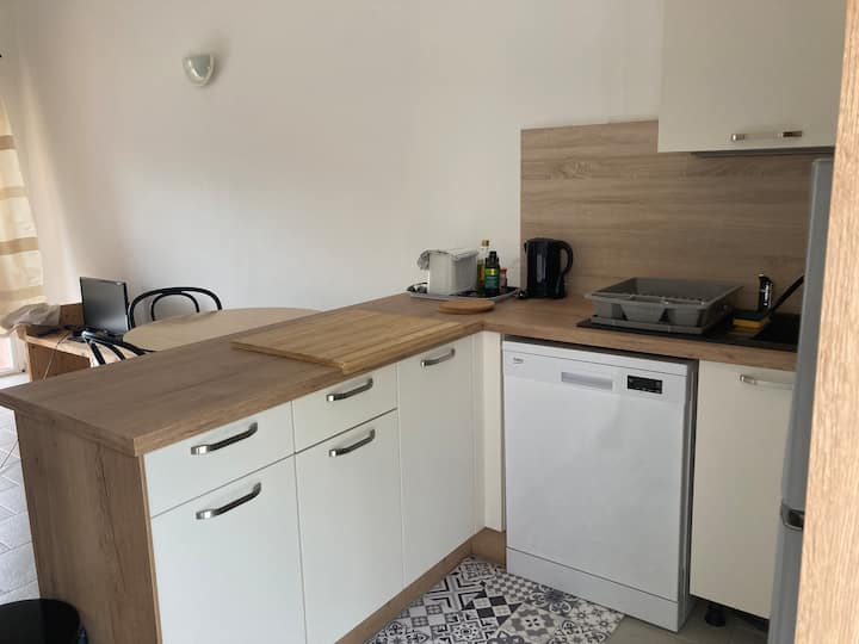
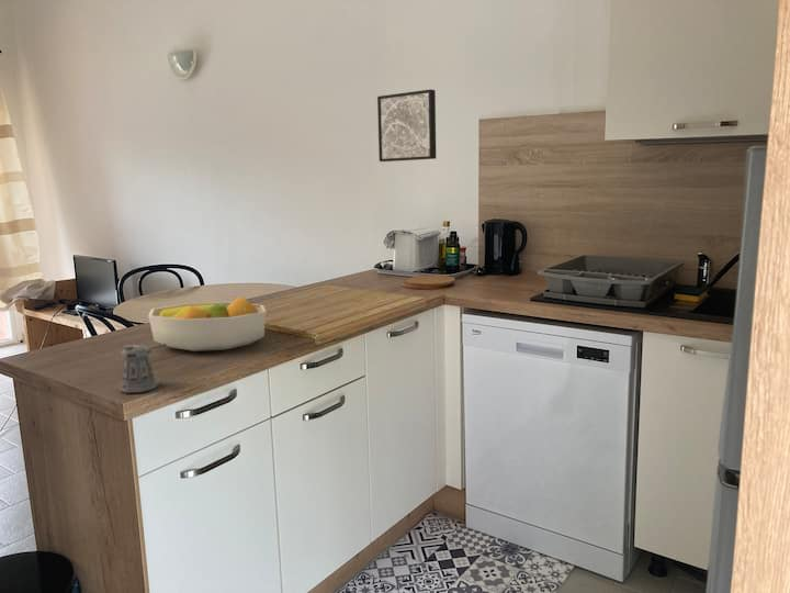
+ wall art [376,88,437,163]
+ fruit bowl [147,295,268,353]
+ pepper shaker [117,344,167,394]
